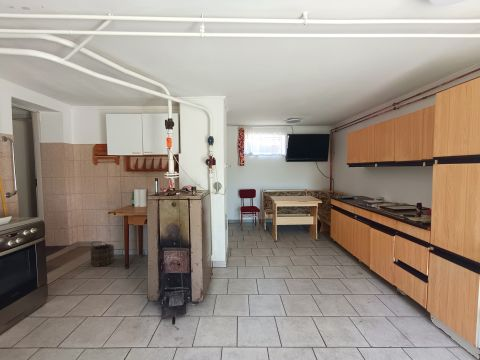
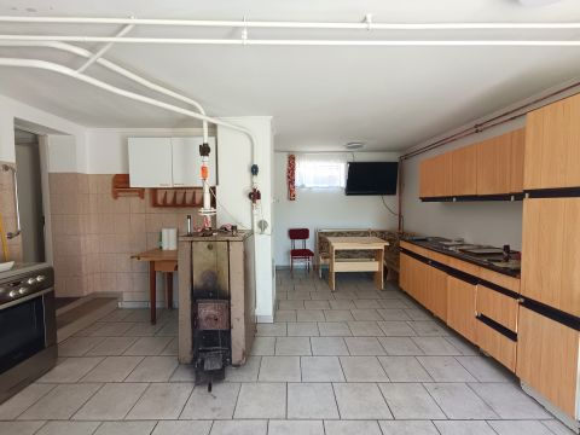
- bucket [90,240,115,267]
